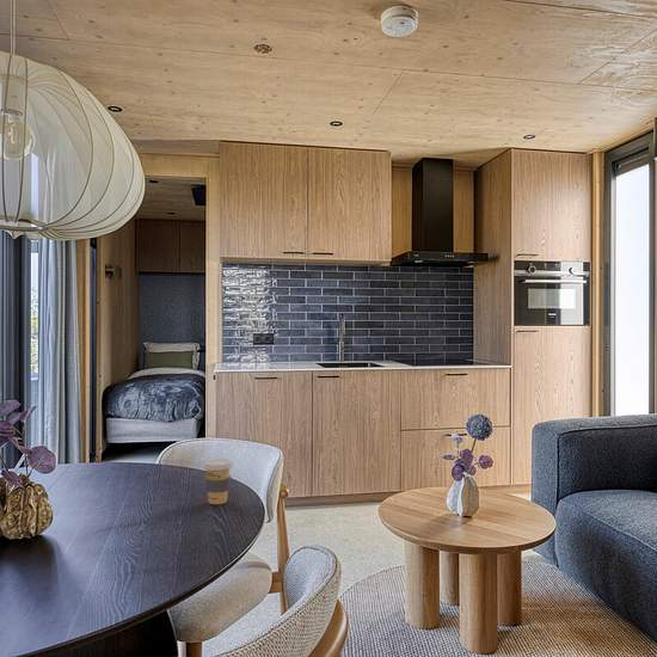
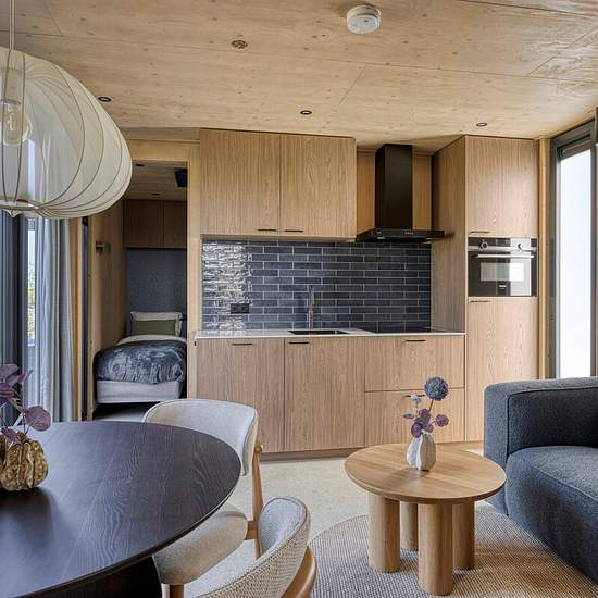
- coffee cup [202,458,234,505]
